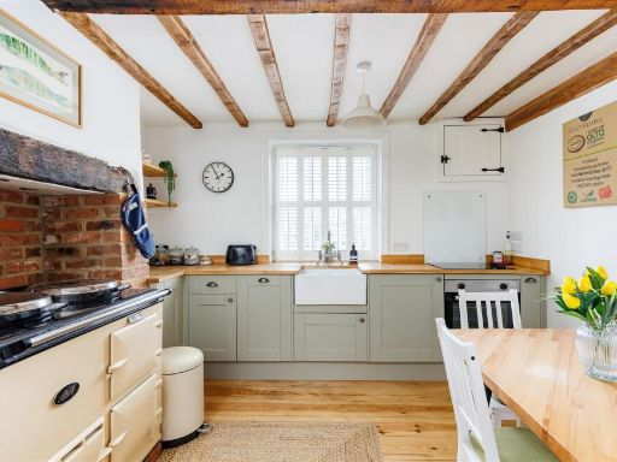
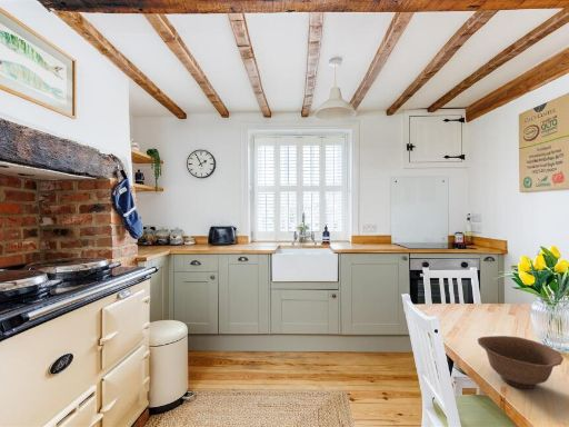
+ bowl [477,335,565,389]
